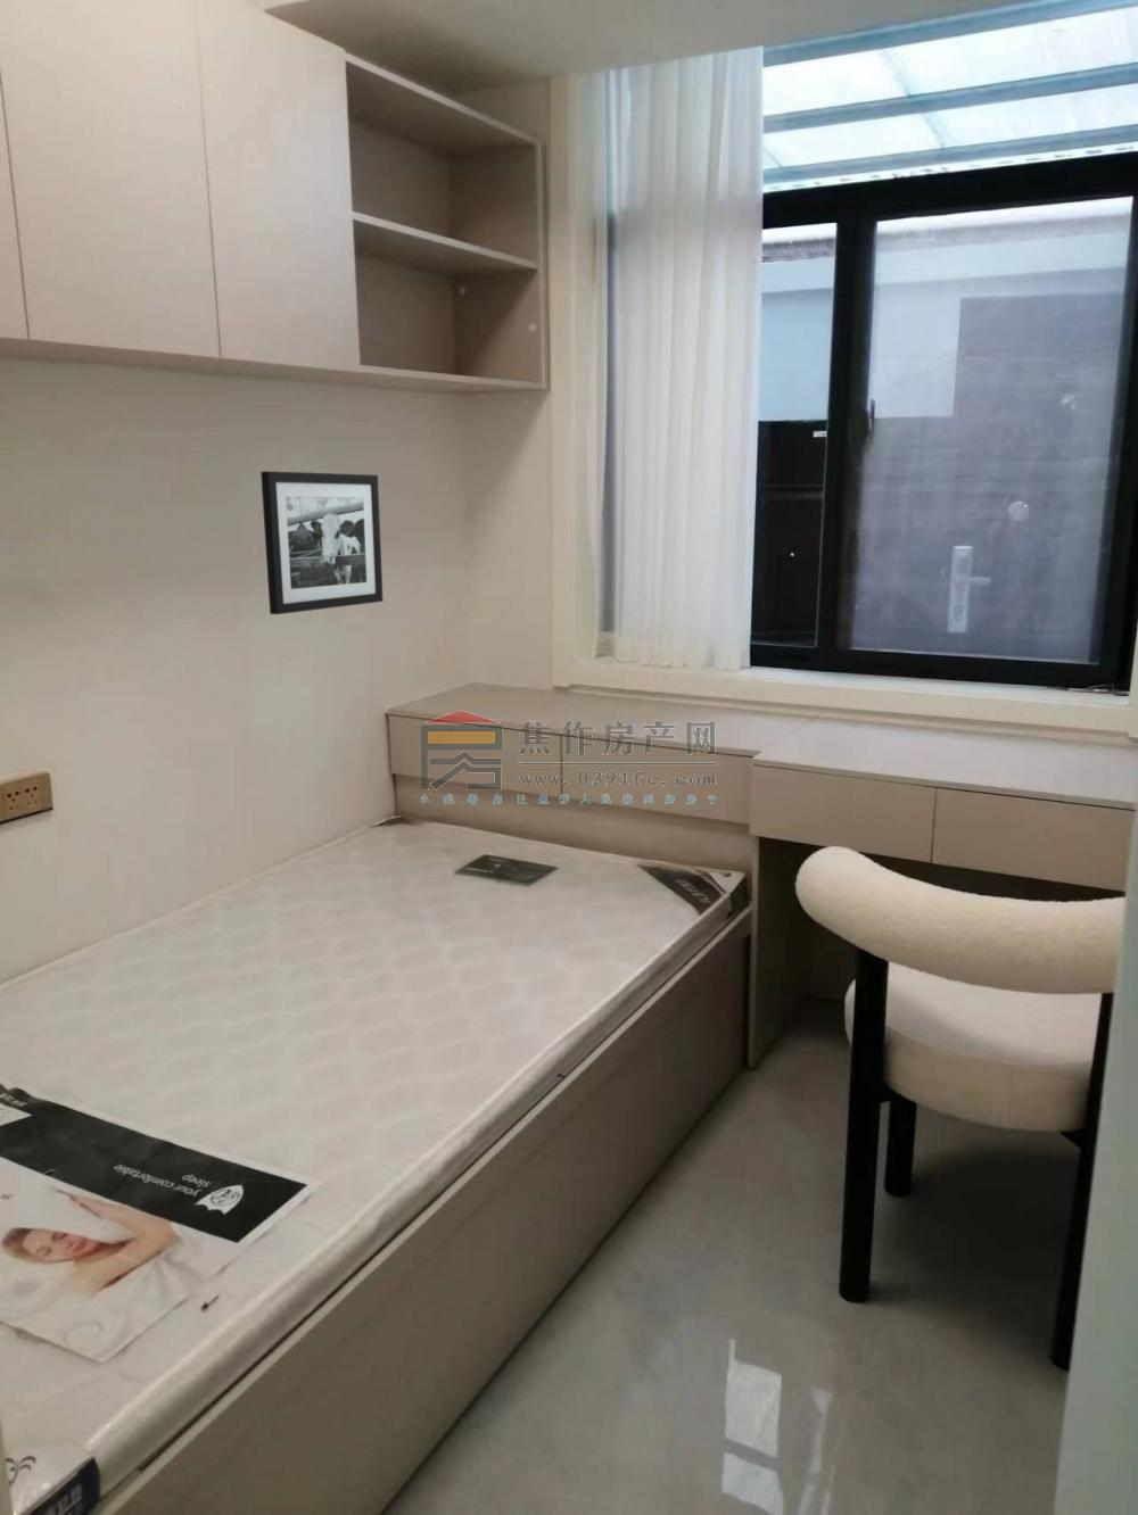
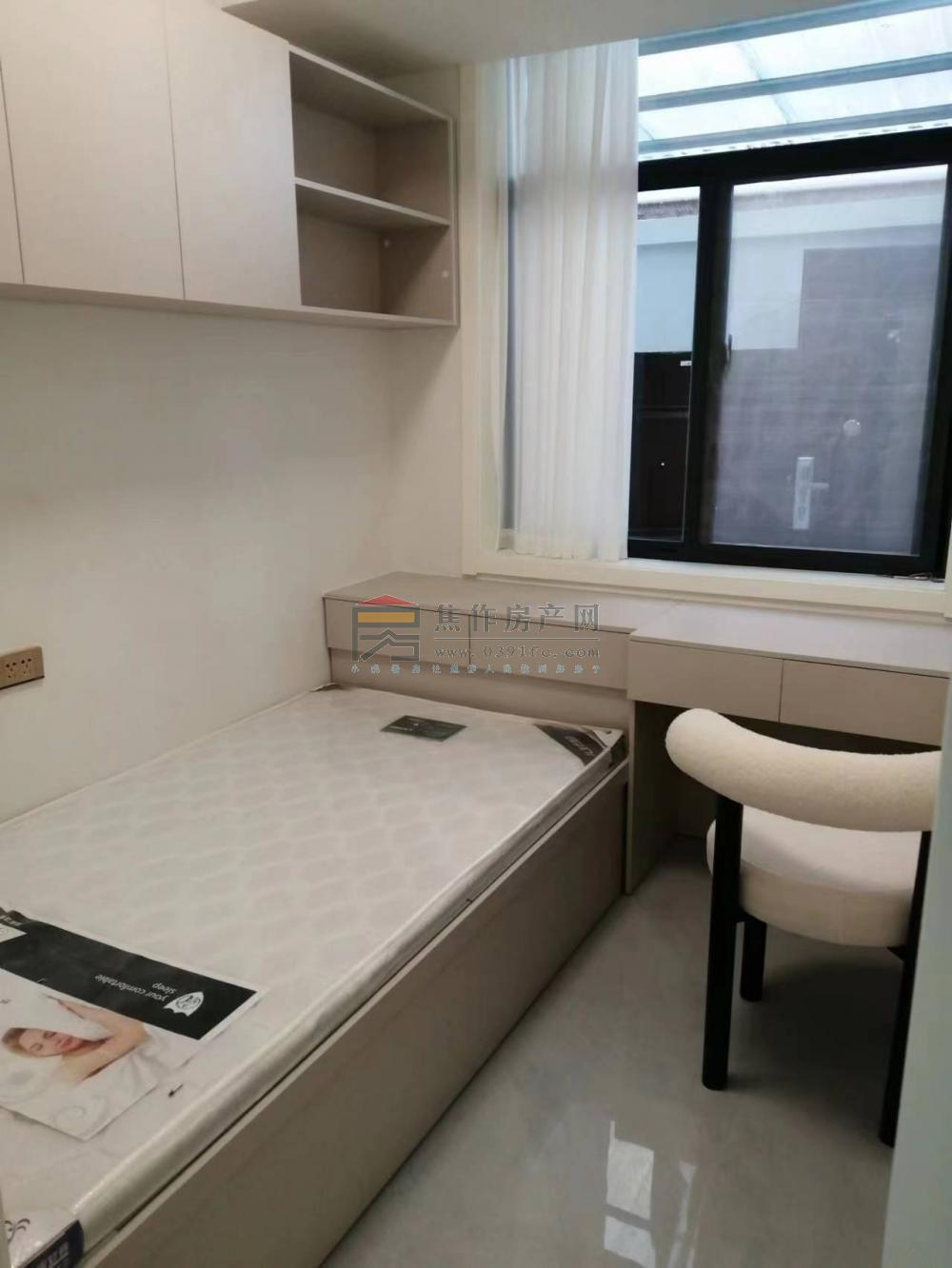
- picture frame [259,470,385,615]
